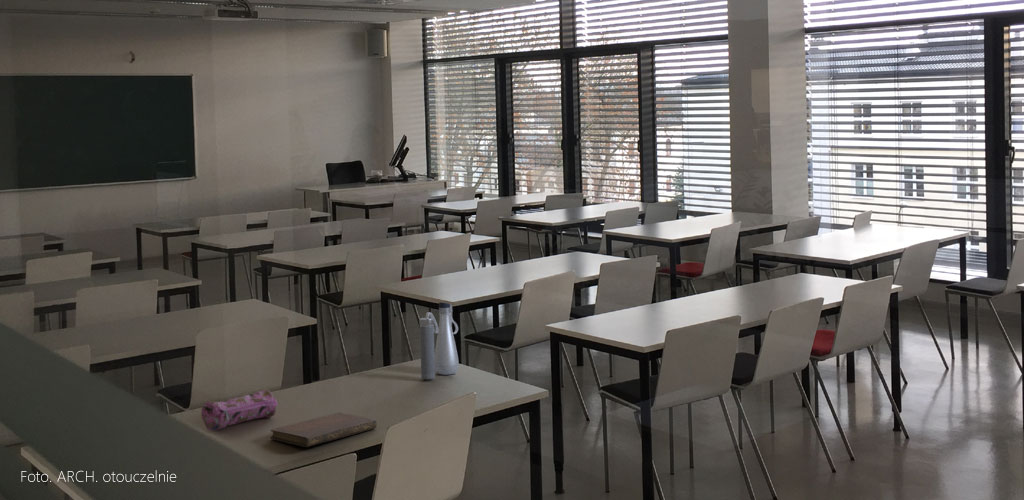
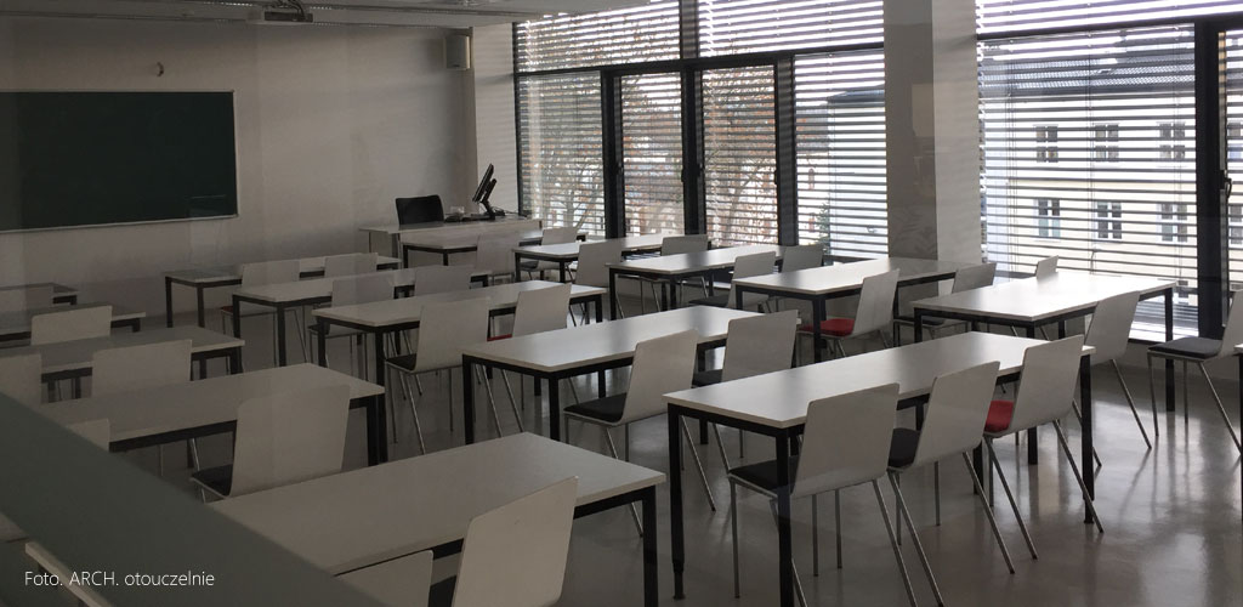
- pencil case [200,389,278,432]
- notebook [269,412,378,448]
- water bottle [419,302,460,380]
